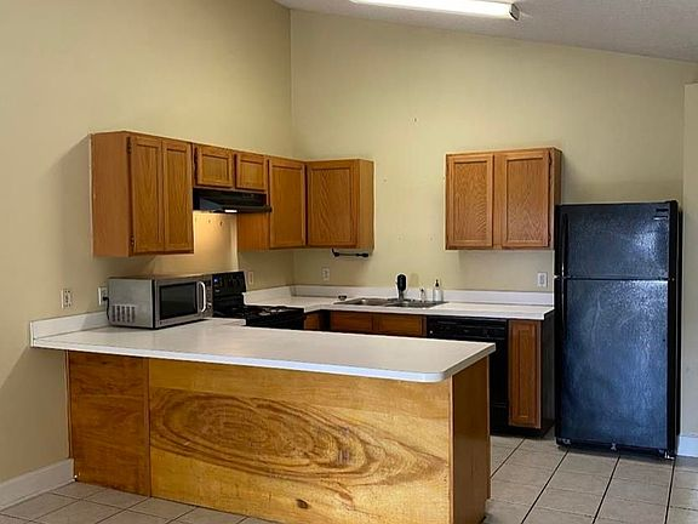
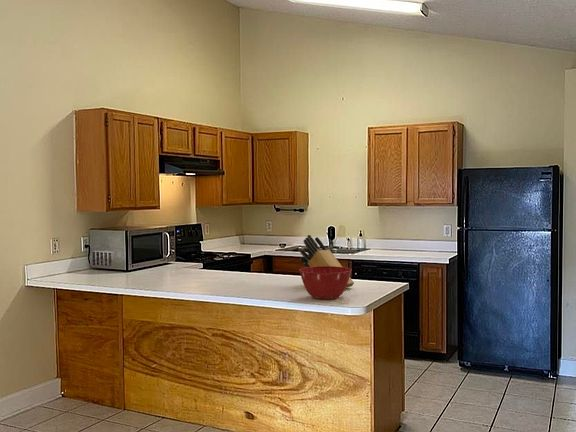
+ mixing bowl [298,266,353,300]
+ knife block [298,234,355,289]
